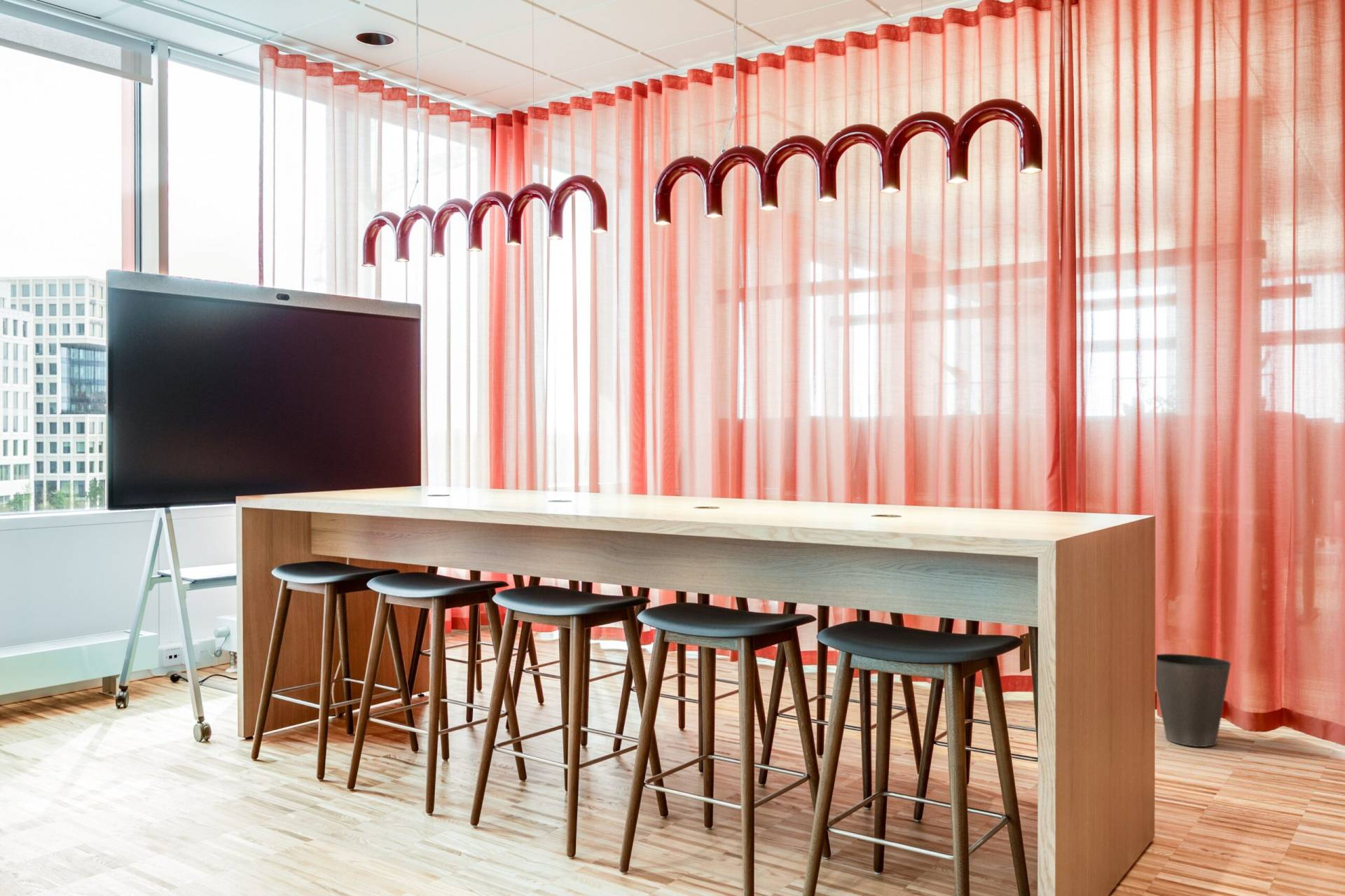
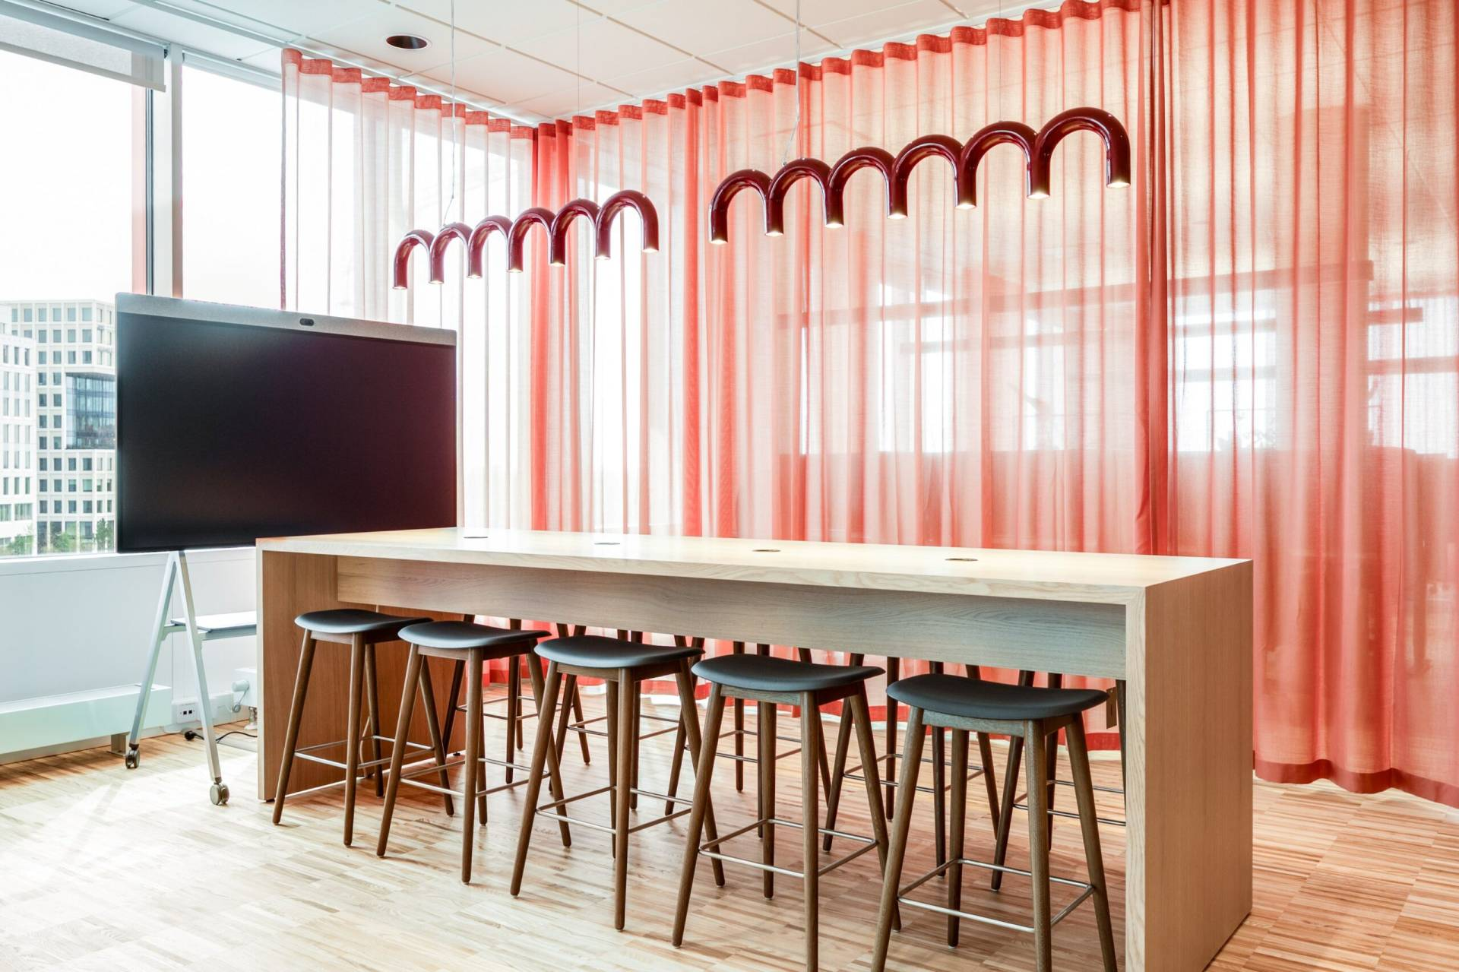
- waste basket [1155,653,1232,747]
